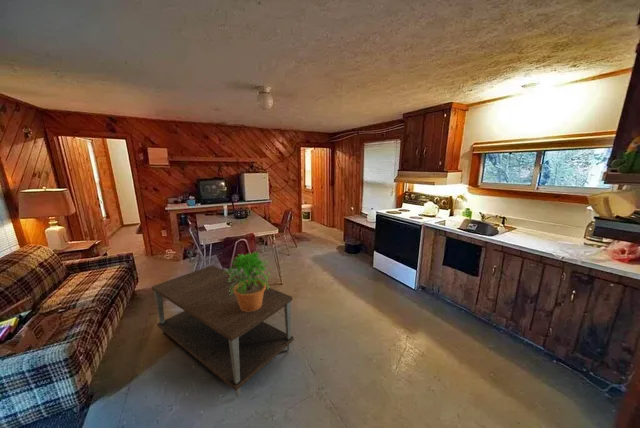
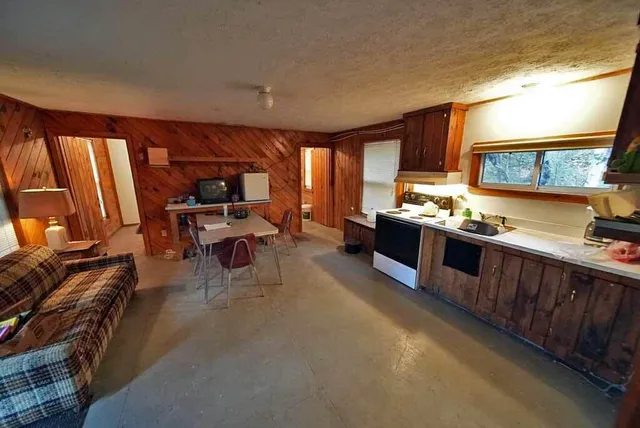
- coffee table [151,265,295,398]
- potted plant [225,251,273,312]
